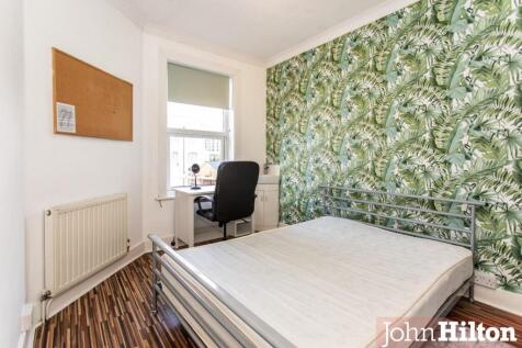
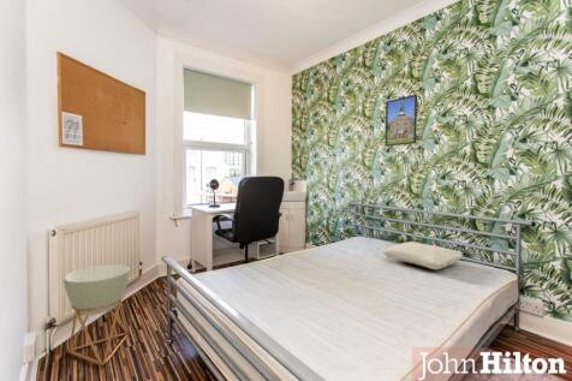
+ pillow [381,240,464,270]
+ planter [62,263,131,367]
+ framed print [383,94,418,148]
